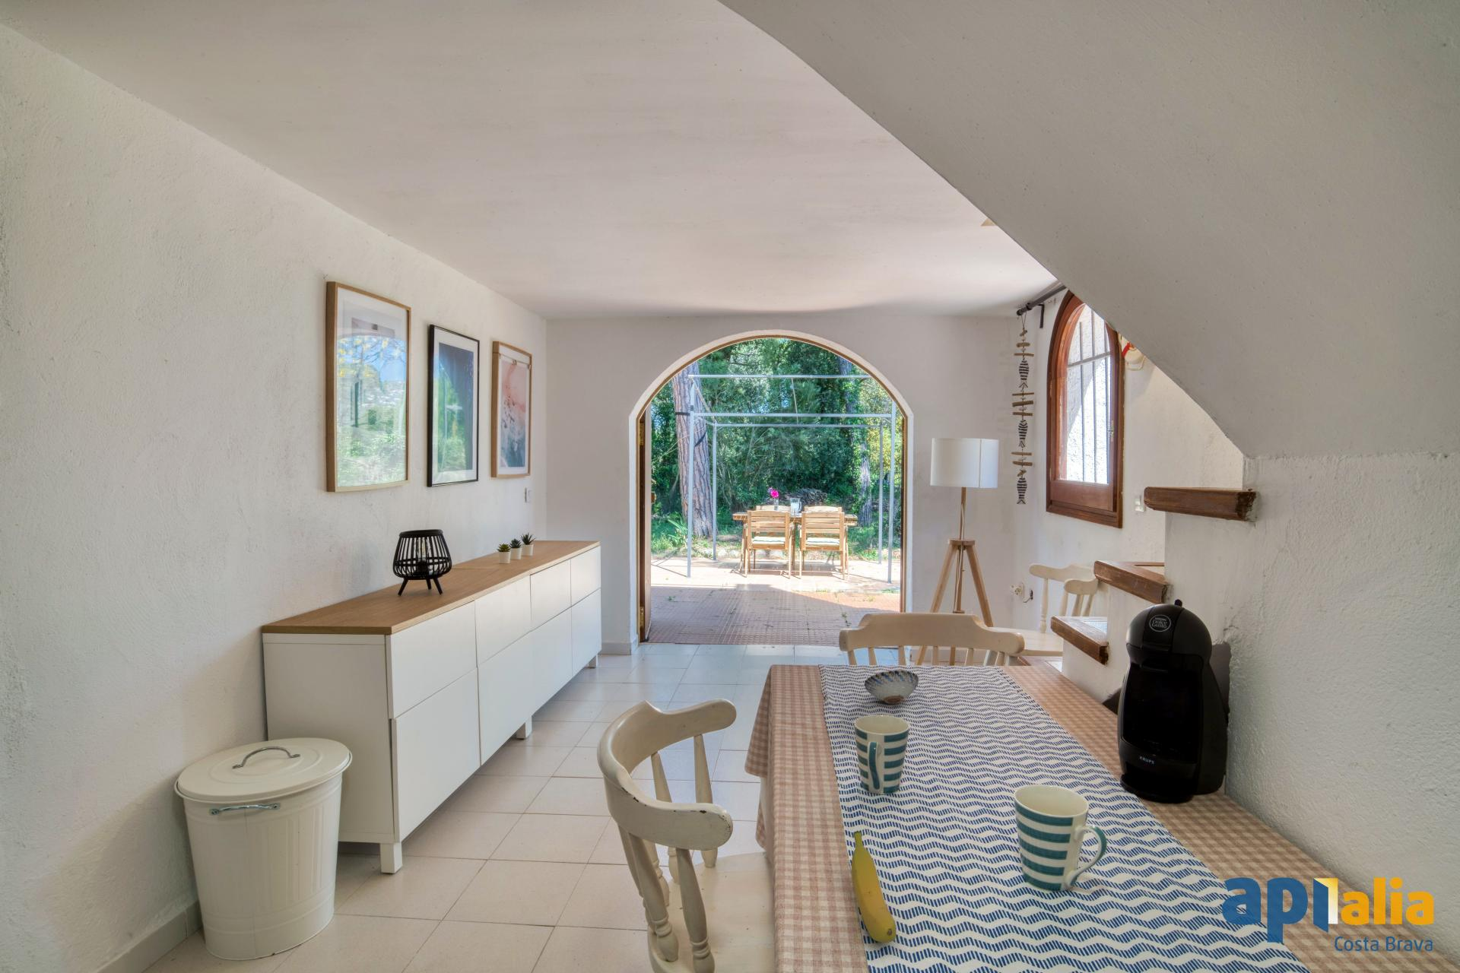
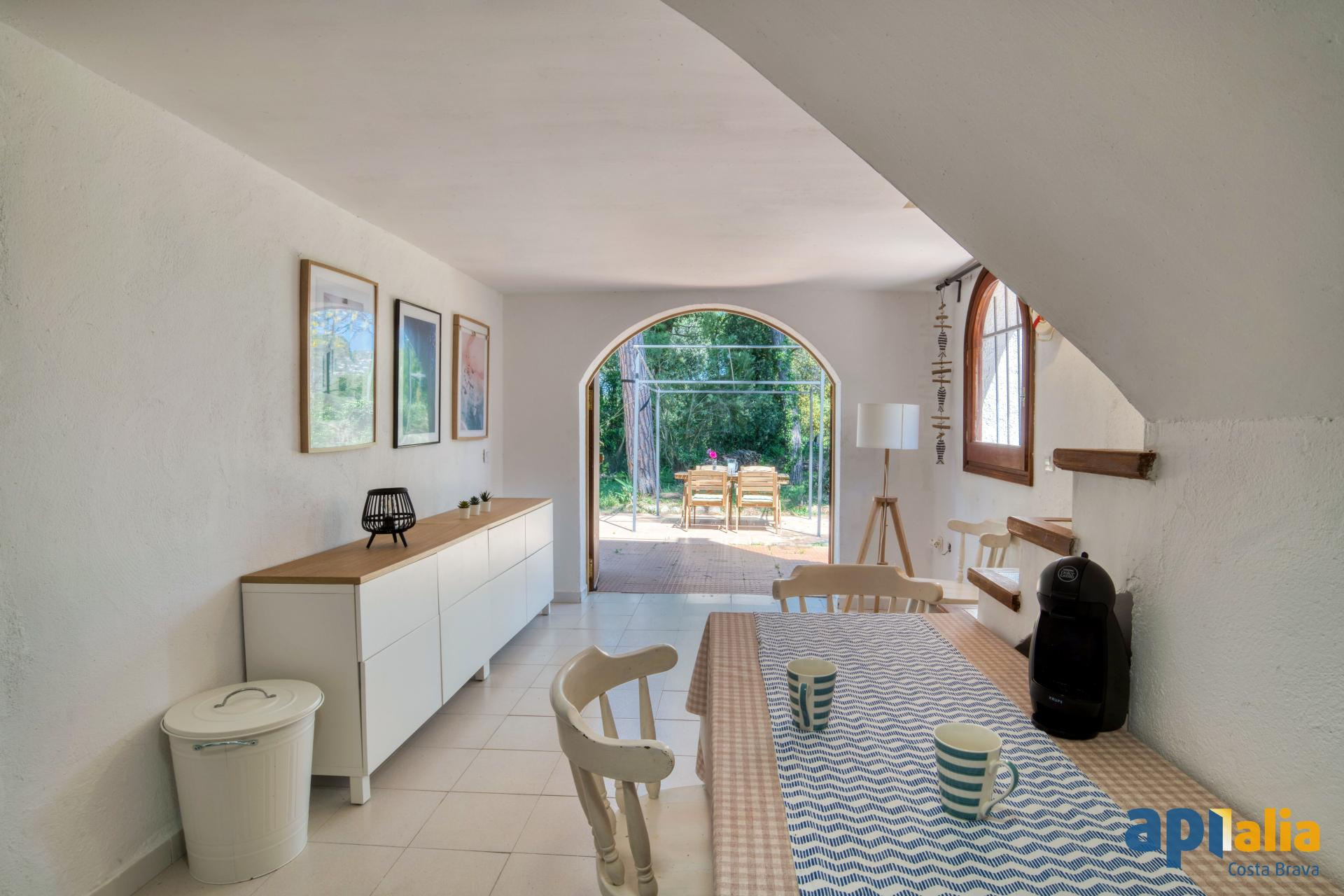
- bowl [864,670,919,705]
- banana [851,831,897,944]
